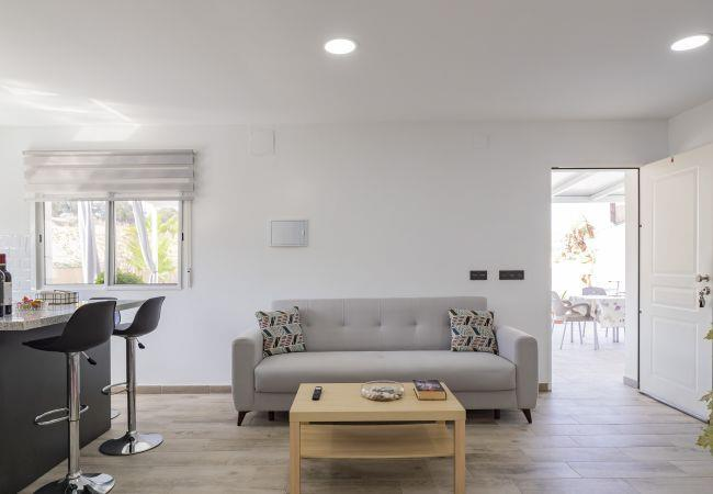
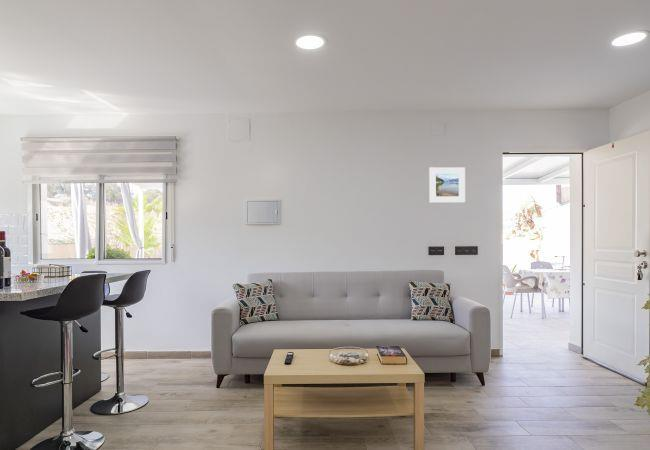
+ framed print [428,166,466,204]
